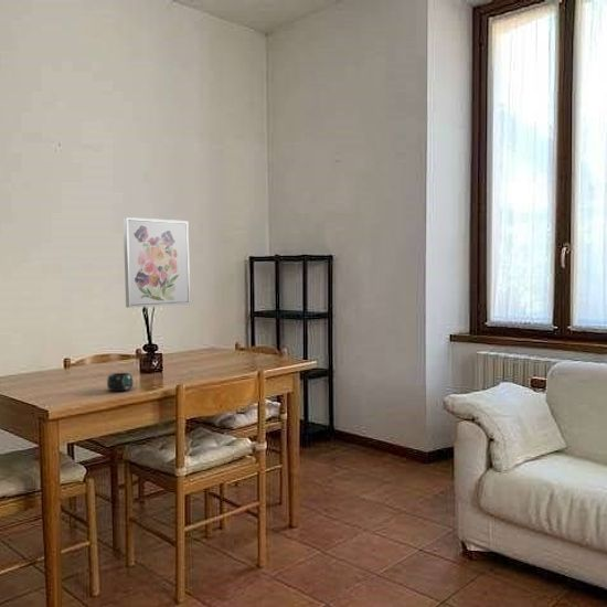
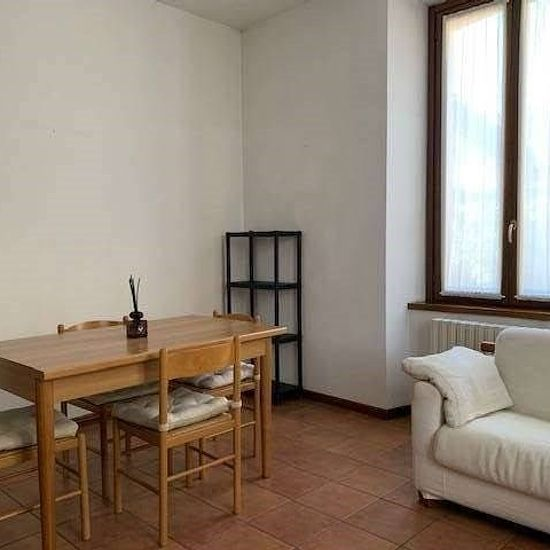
- wall art [123,216,191,309]
- mug [106,372,135,392]
